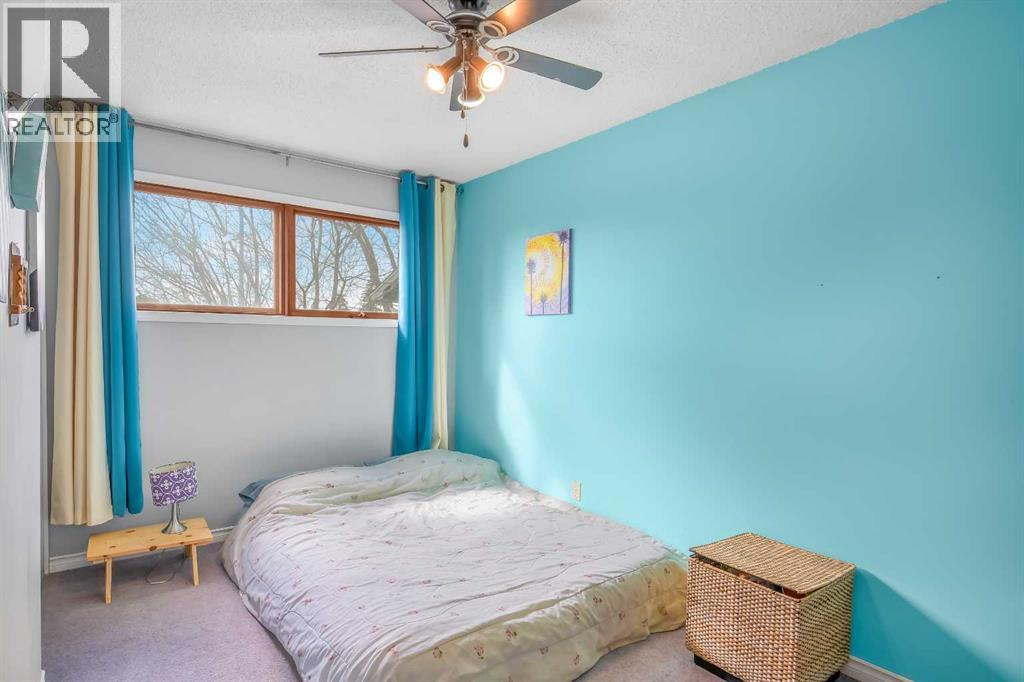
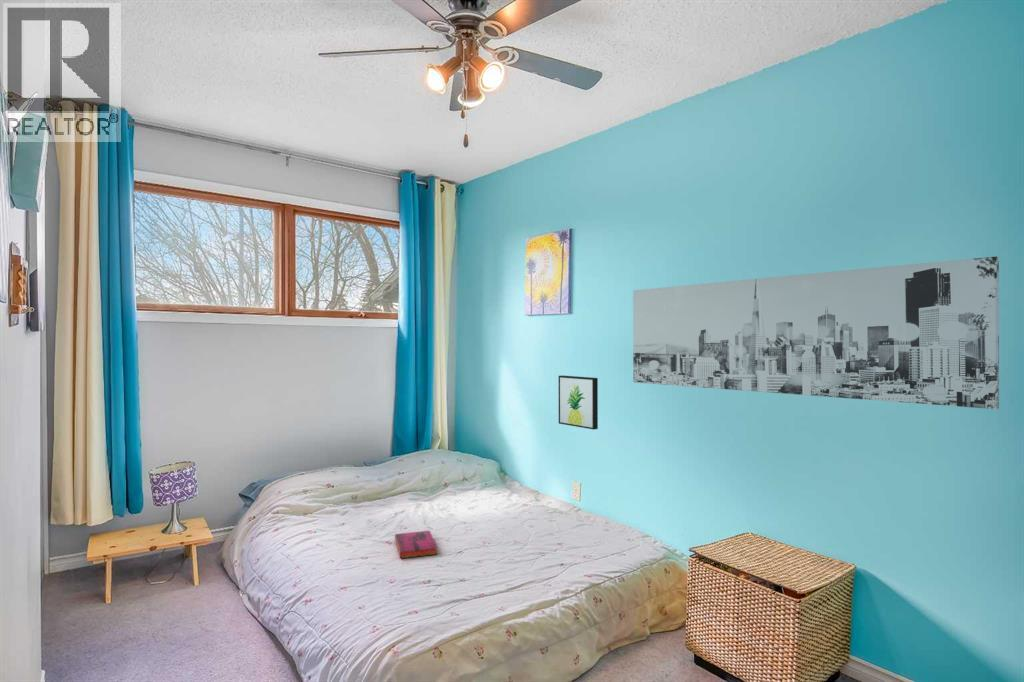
+ wall art [632,256,1000,410]
+ hardback book [394,529,439,560]
+ wall art [558,374,599,431]
